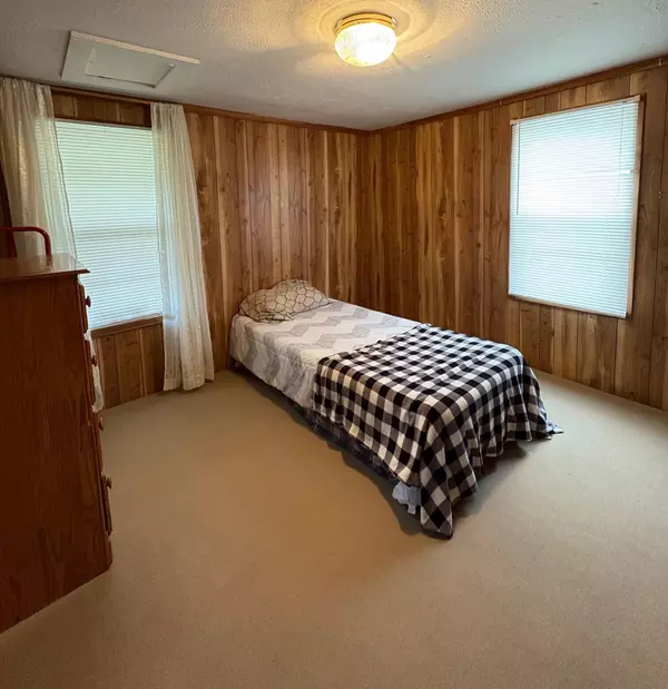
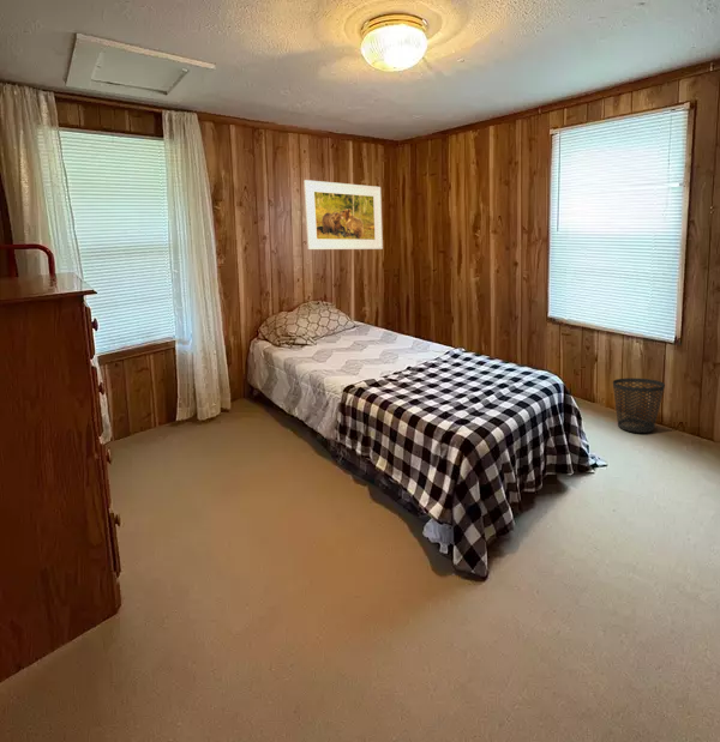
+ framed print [302,179,384,251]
+ wastebasket [612,378,666,434]
